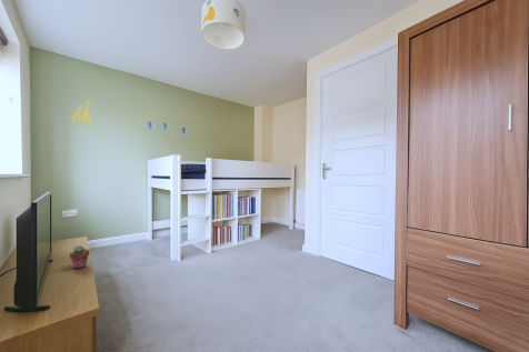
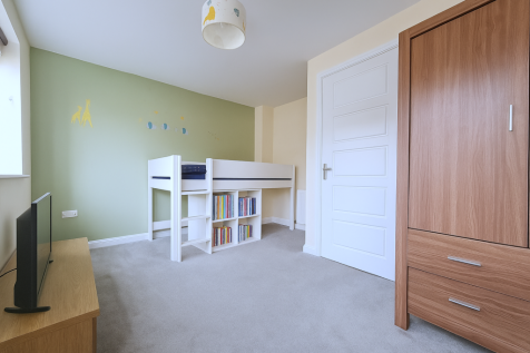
- potted succulent [68,244,90,270]
